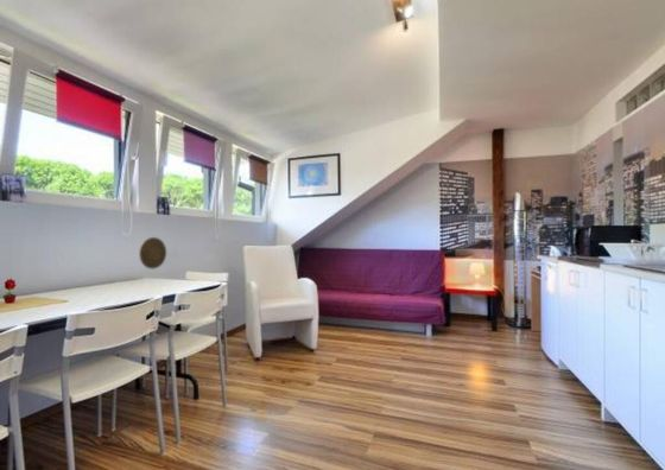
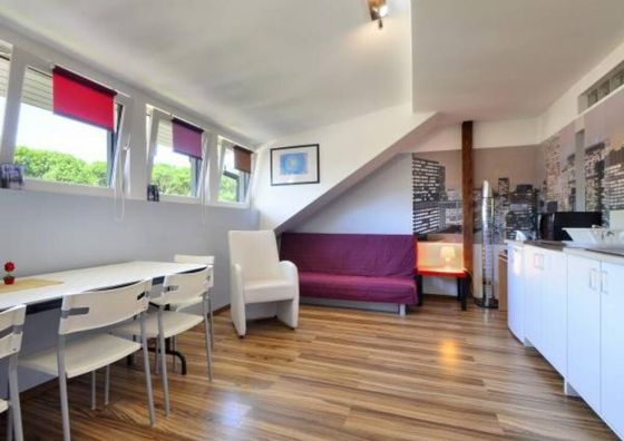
- decorative plate [138,236,167,271]
